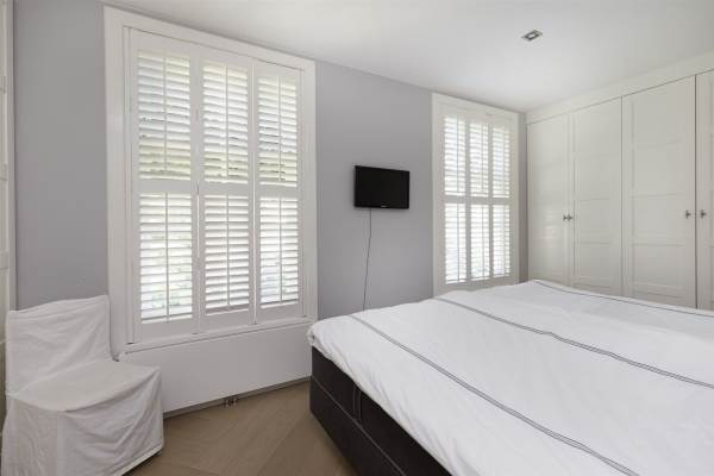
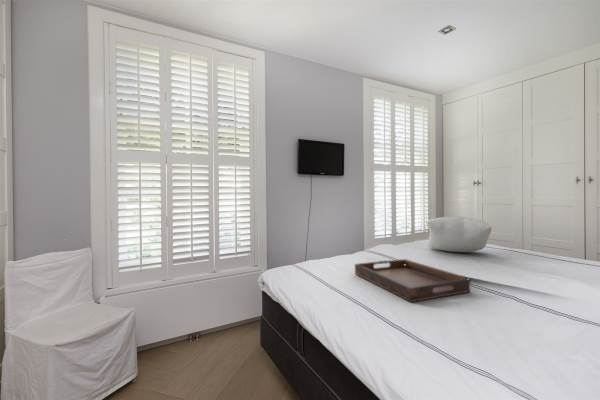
+ pillow [426,215,492,253]
+ serving tray [354,258,471,303]
